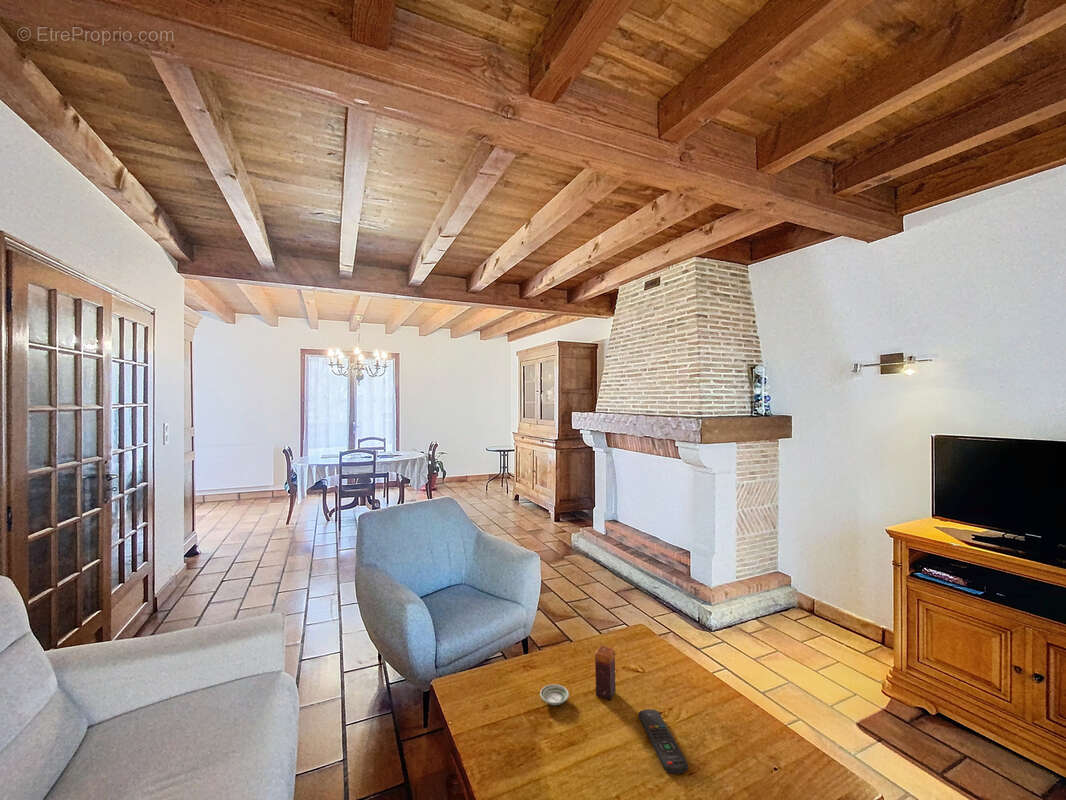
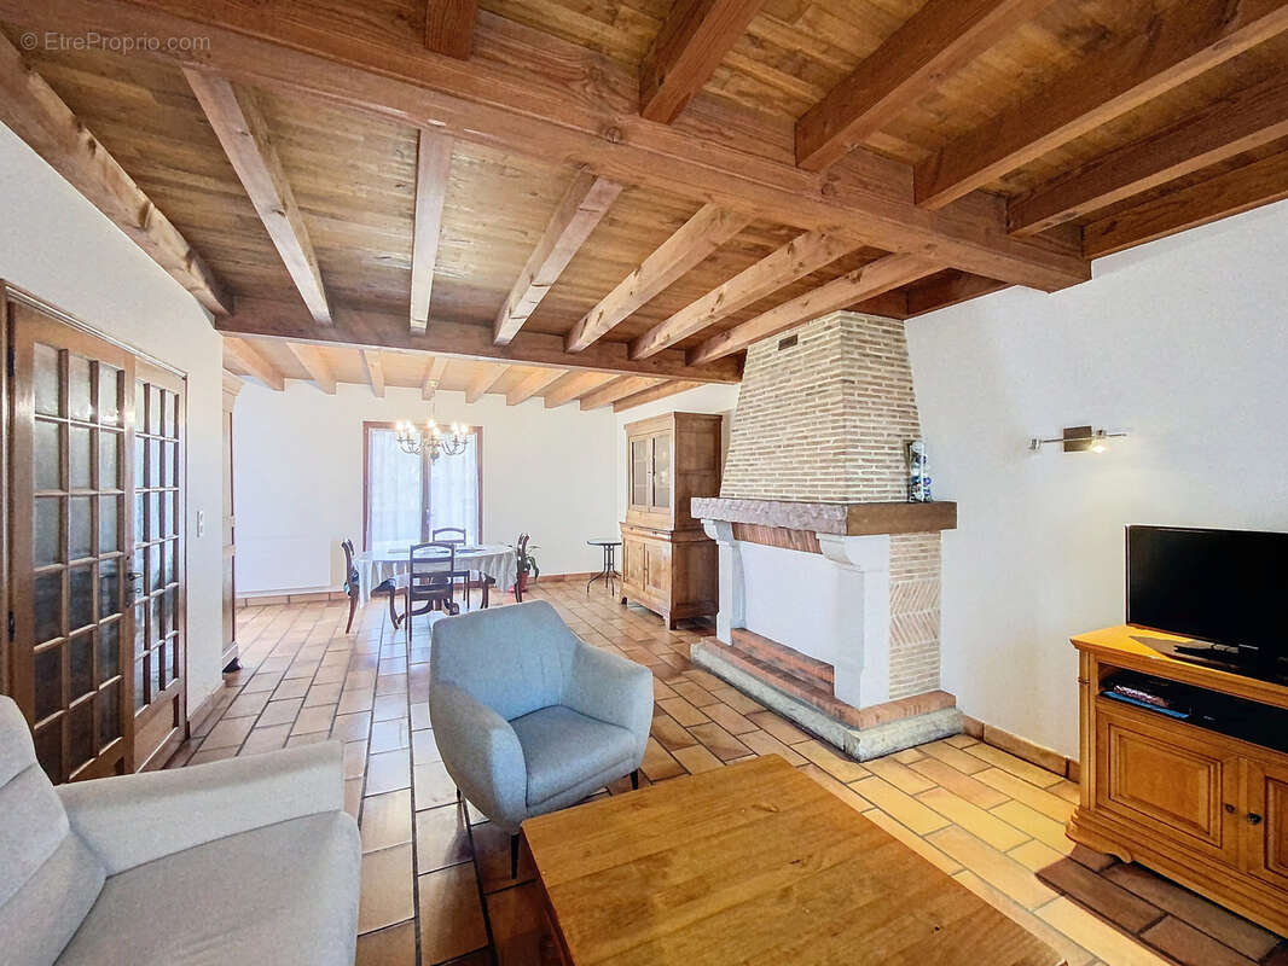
- candle [594,645,617,701]
- saucer [539,683,570,706]
- remote control [638,708,689,775]
